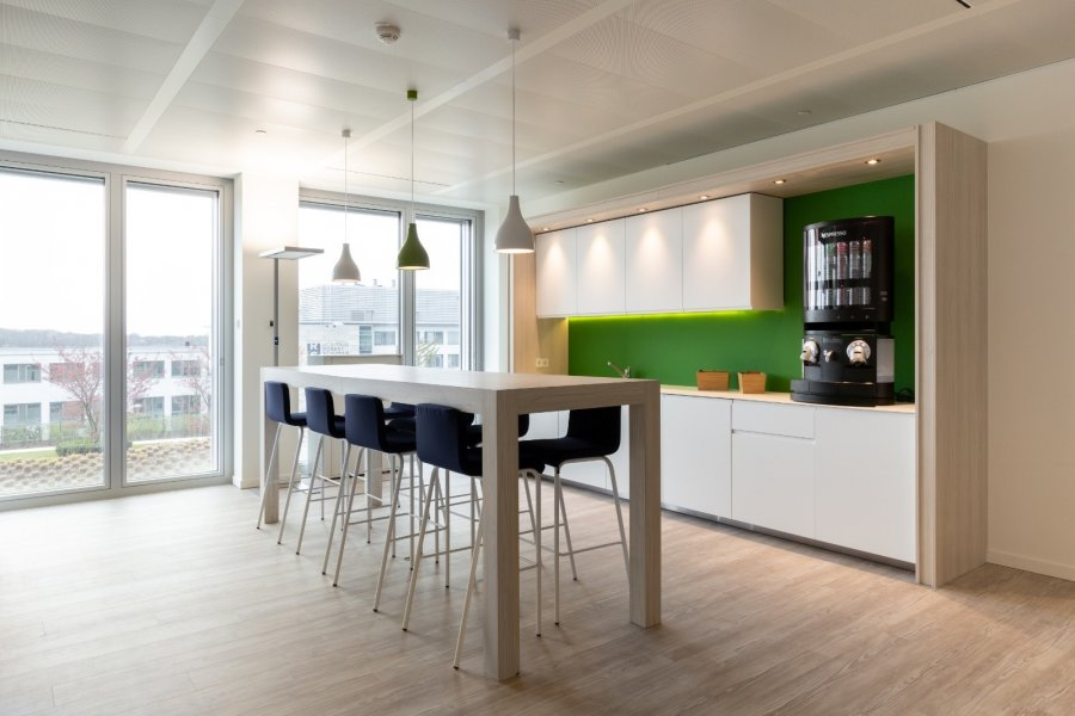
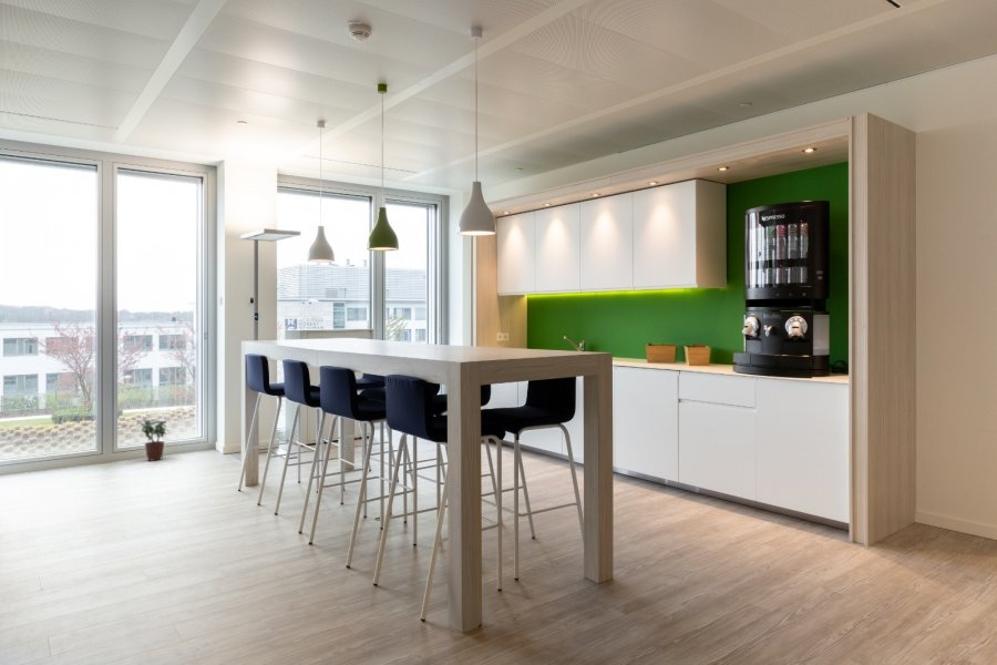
+ potted plant [140,418,168,462]
